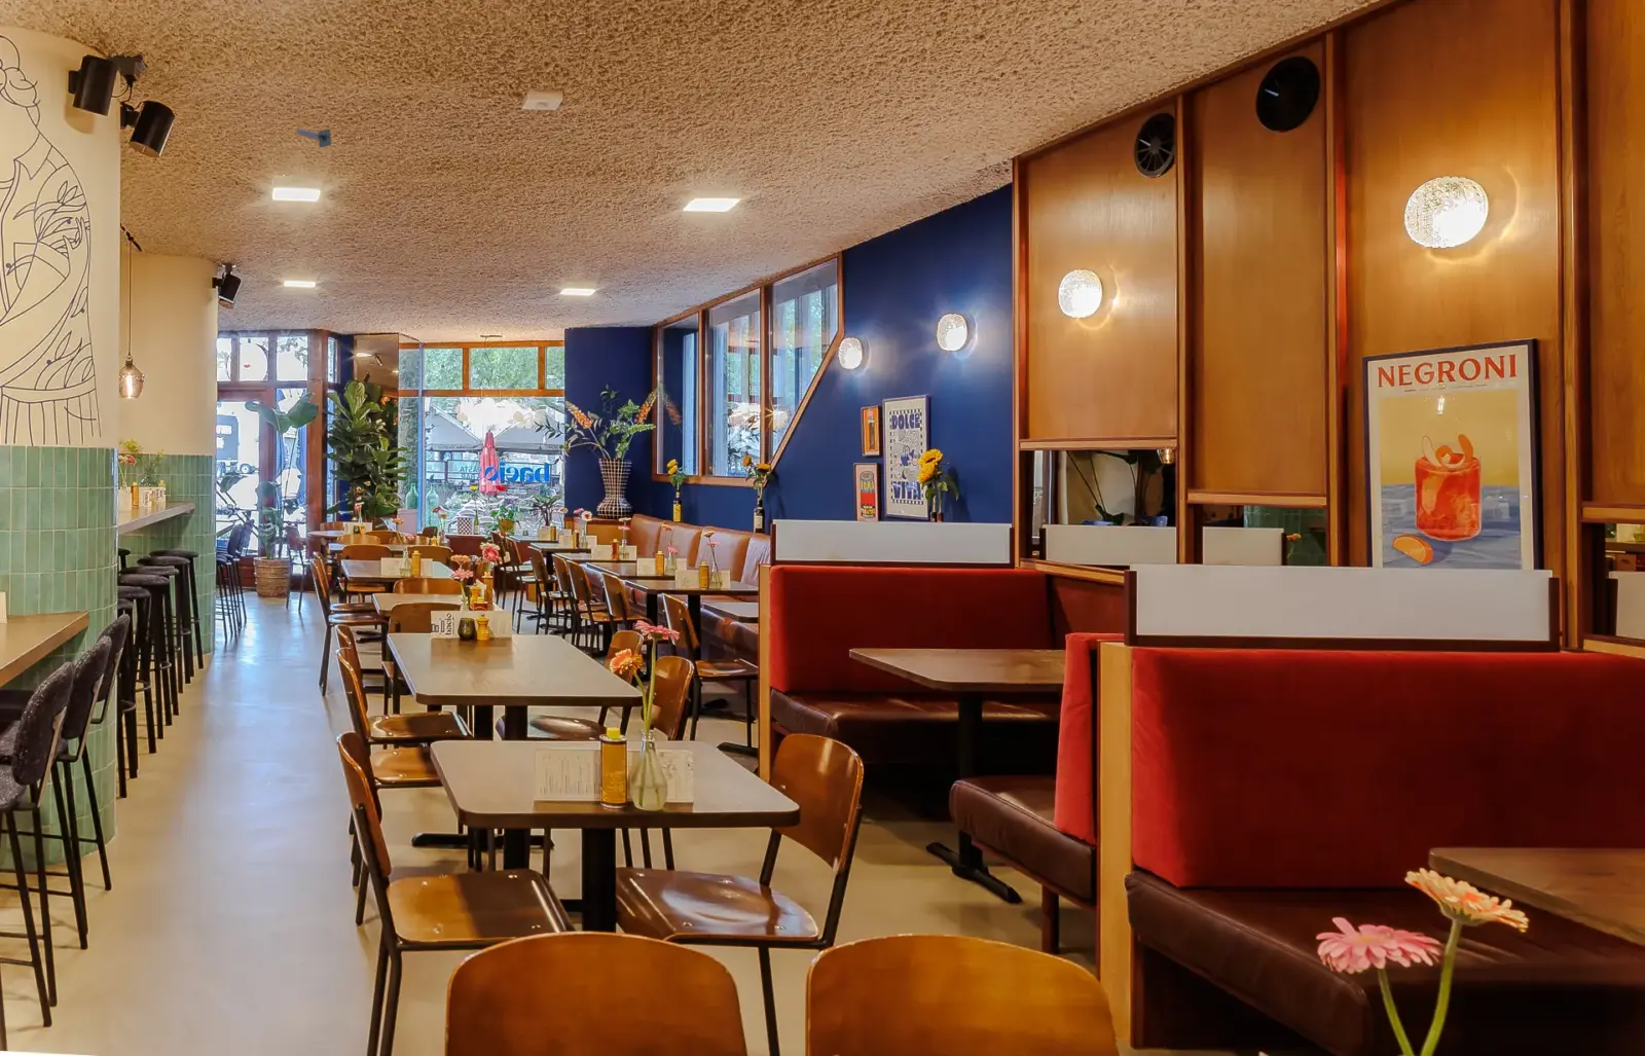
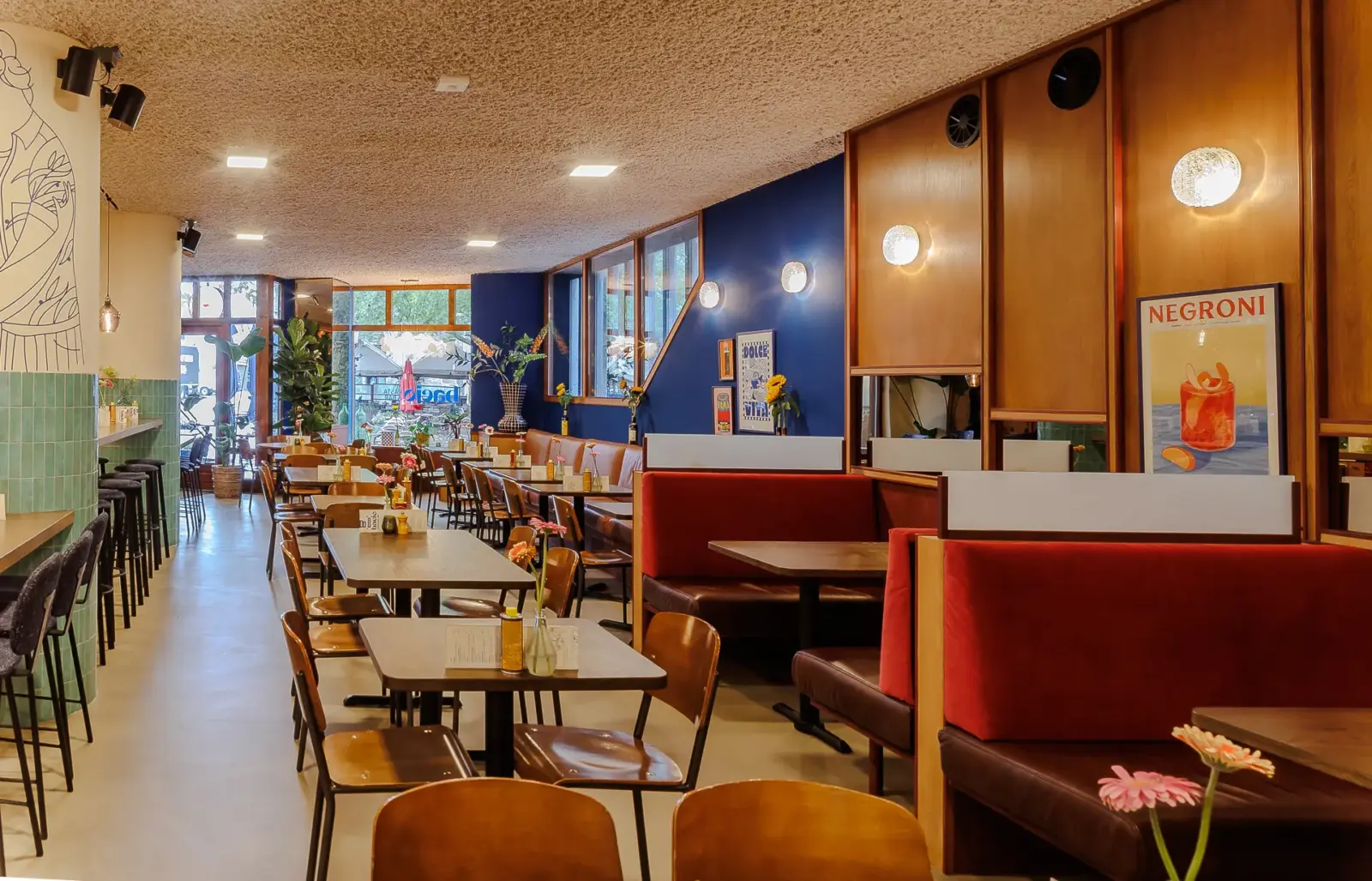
- security camera [294,127,332,149]
